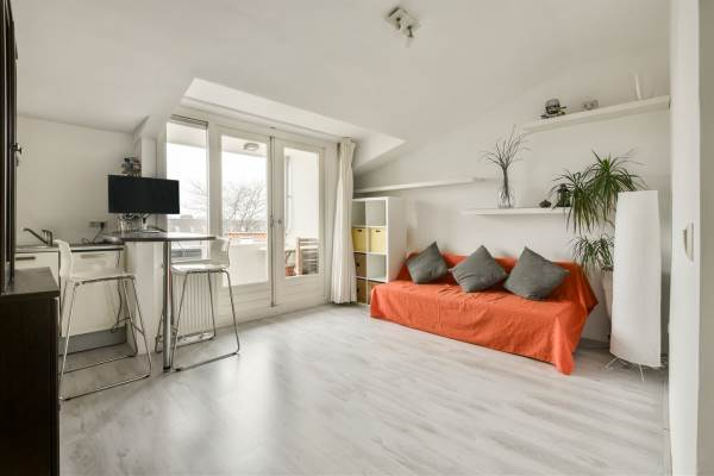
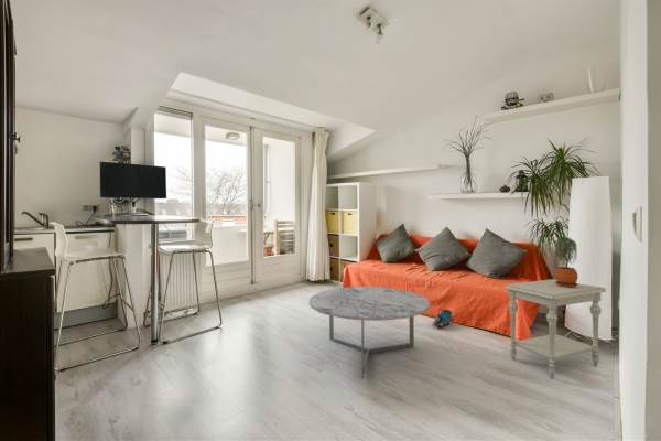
+ potted plant [553,236,579,288]
+ coffee table [307,286,431,379]
+ side table [503,278,607,379]
+ toy train [431,309,454,329]
